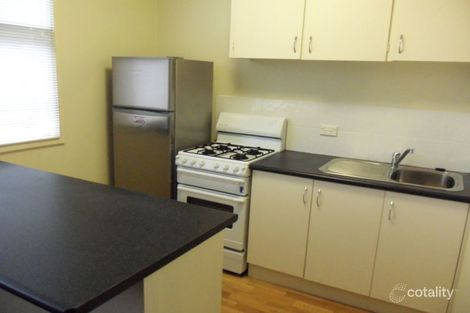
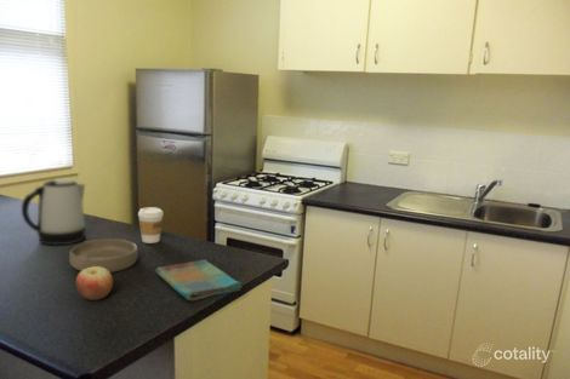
+ bowl [68,237,139,274]
+ coffee cup [137,206,165,245]
+ kettle [21,178,86,246]
+ dish towel [154,258,244,302]
+ apple [75,266,114,302]
